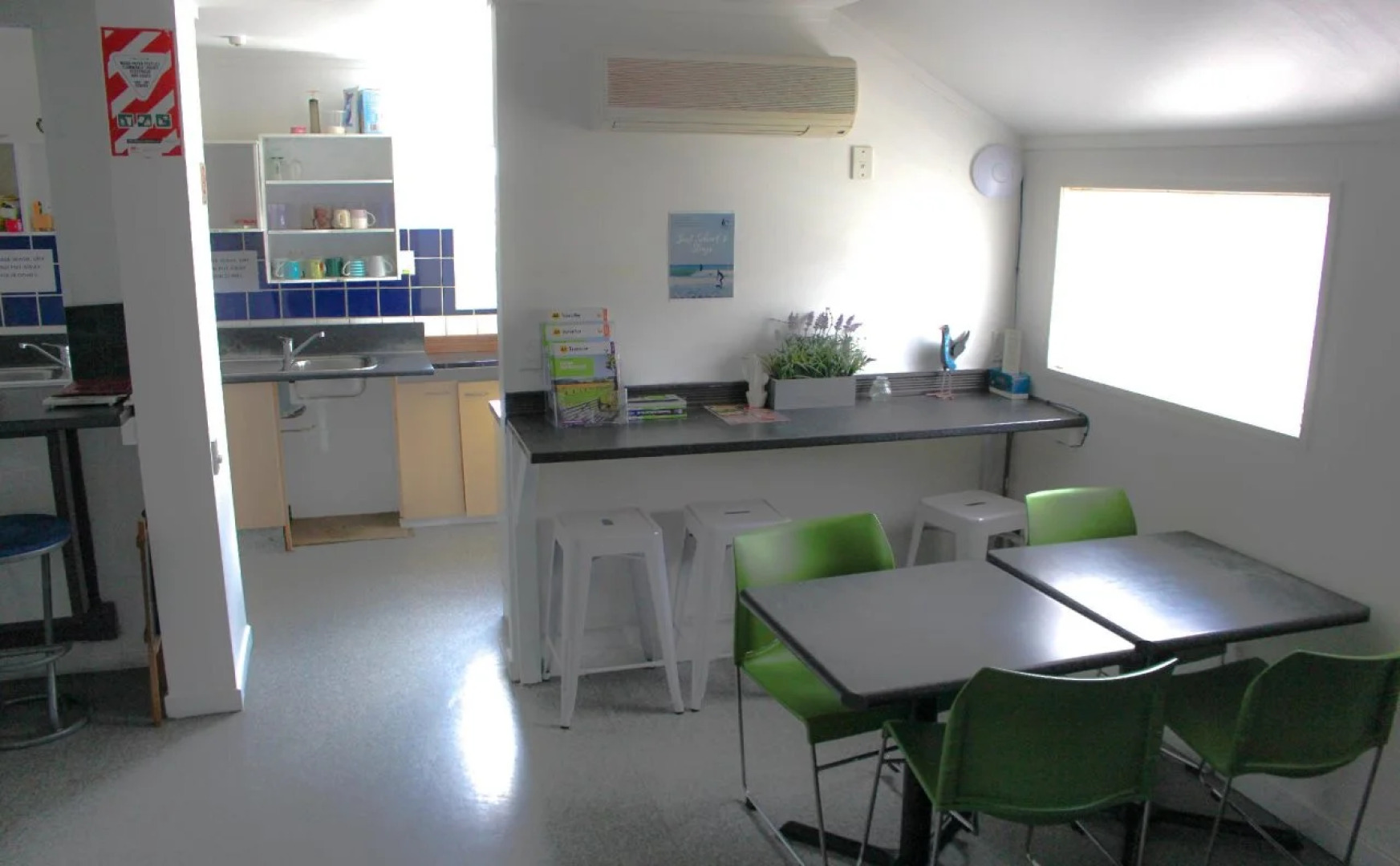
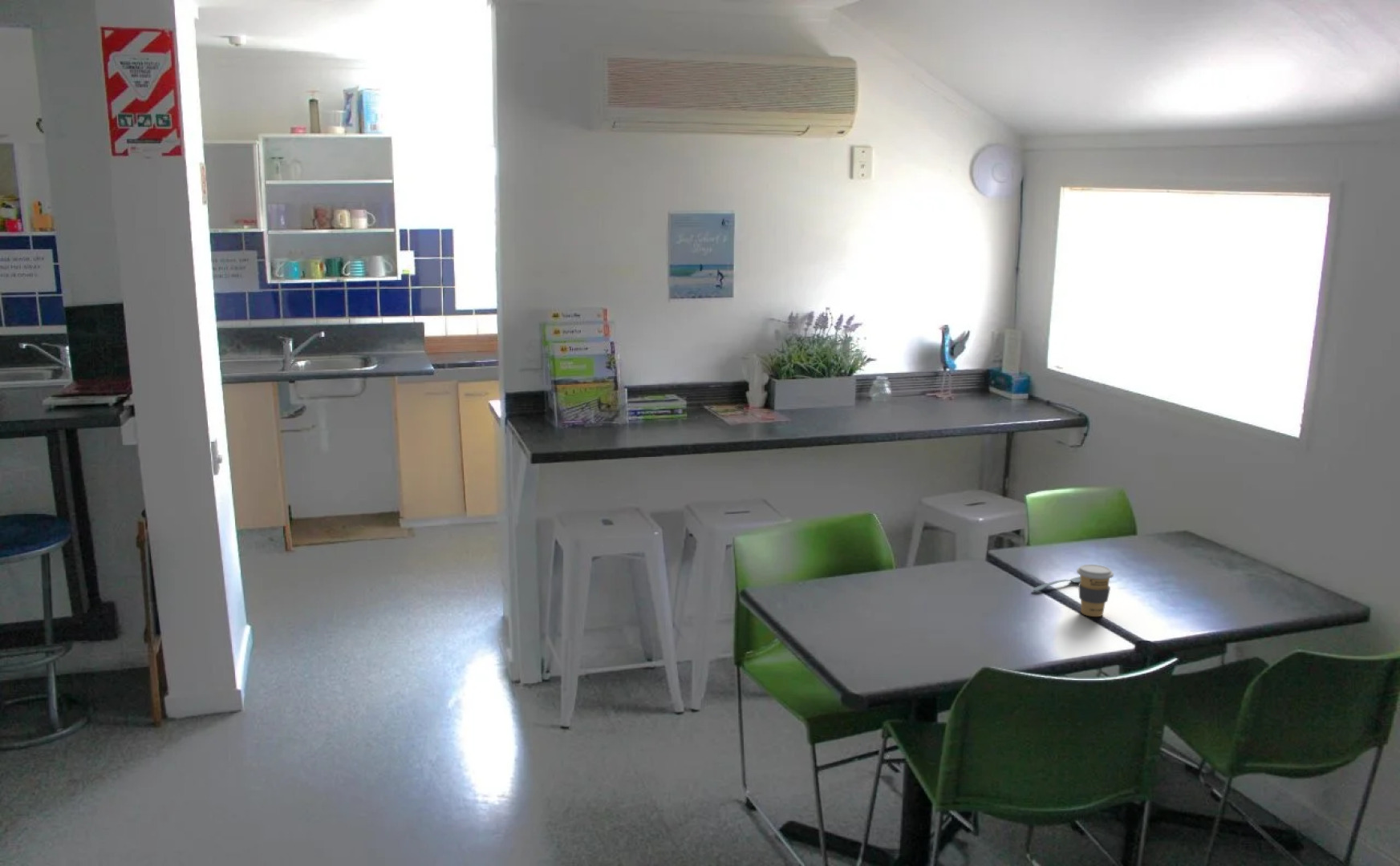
+ spoon [1032,576,1081,593]
+ coffee cup [1076,564,1114,617]
